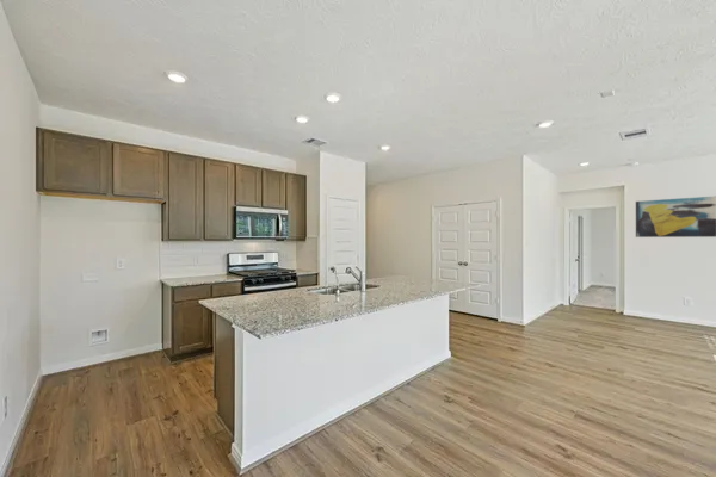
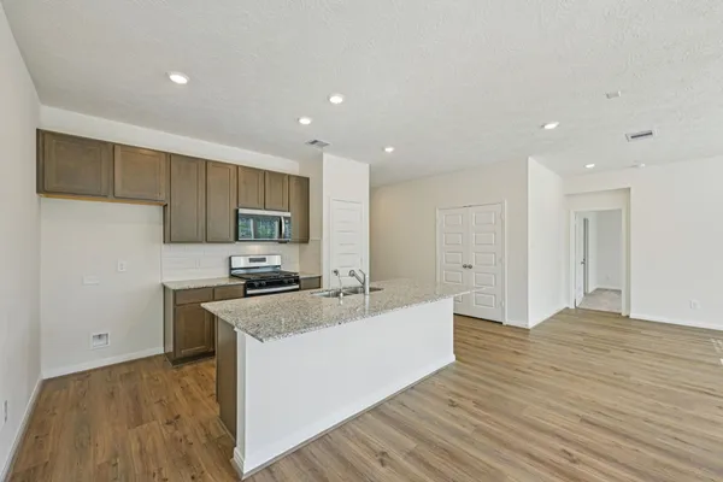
- wall art [635,194,716,238]
